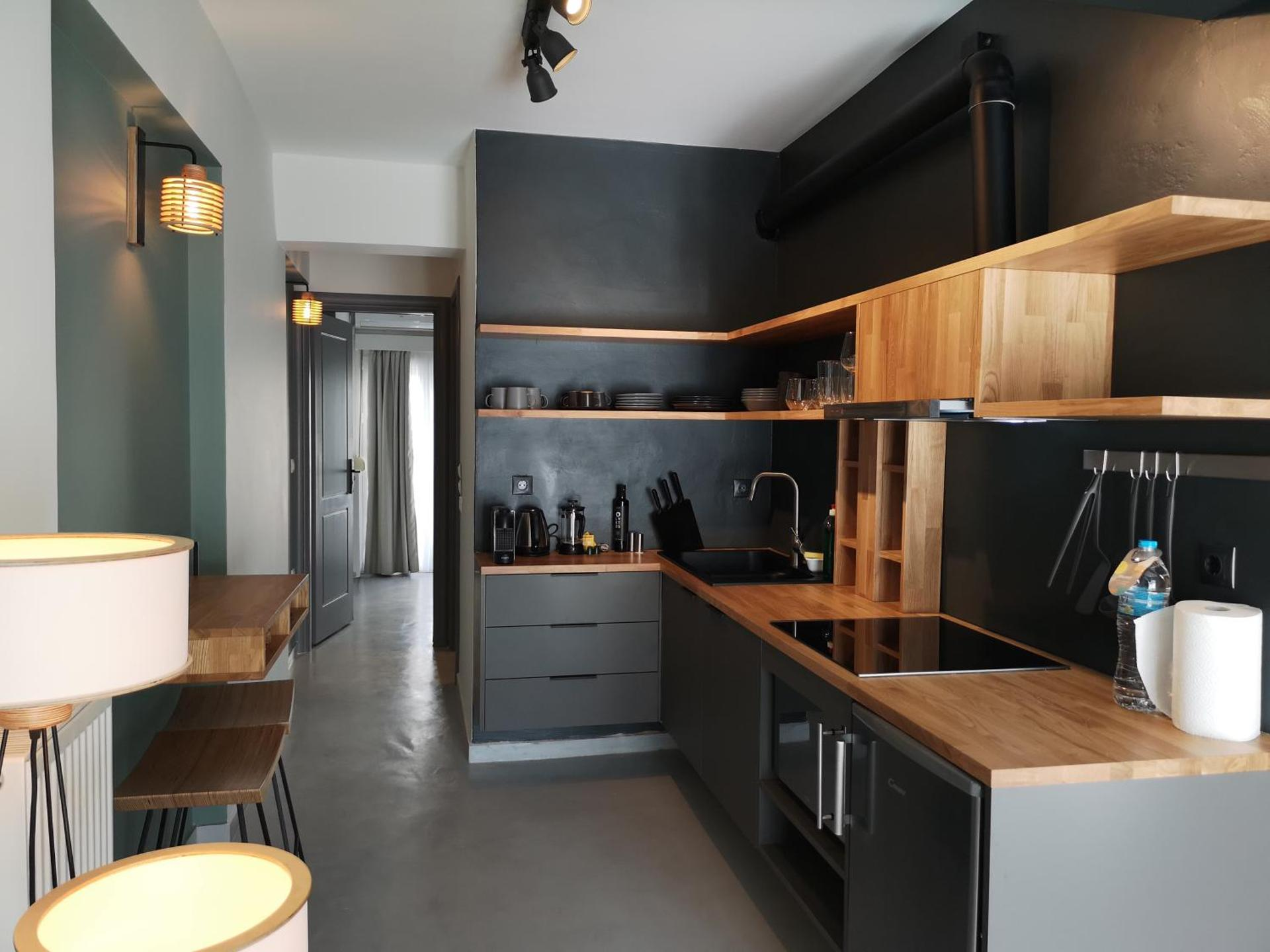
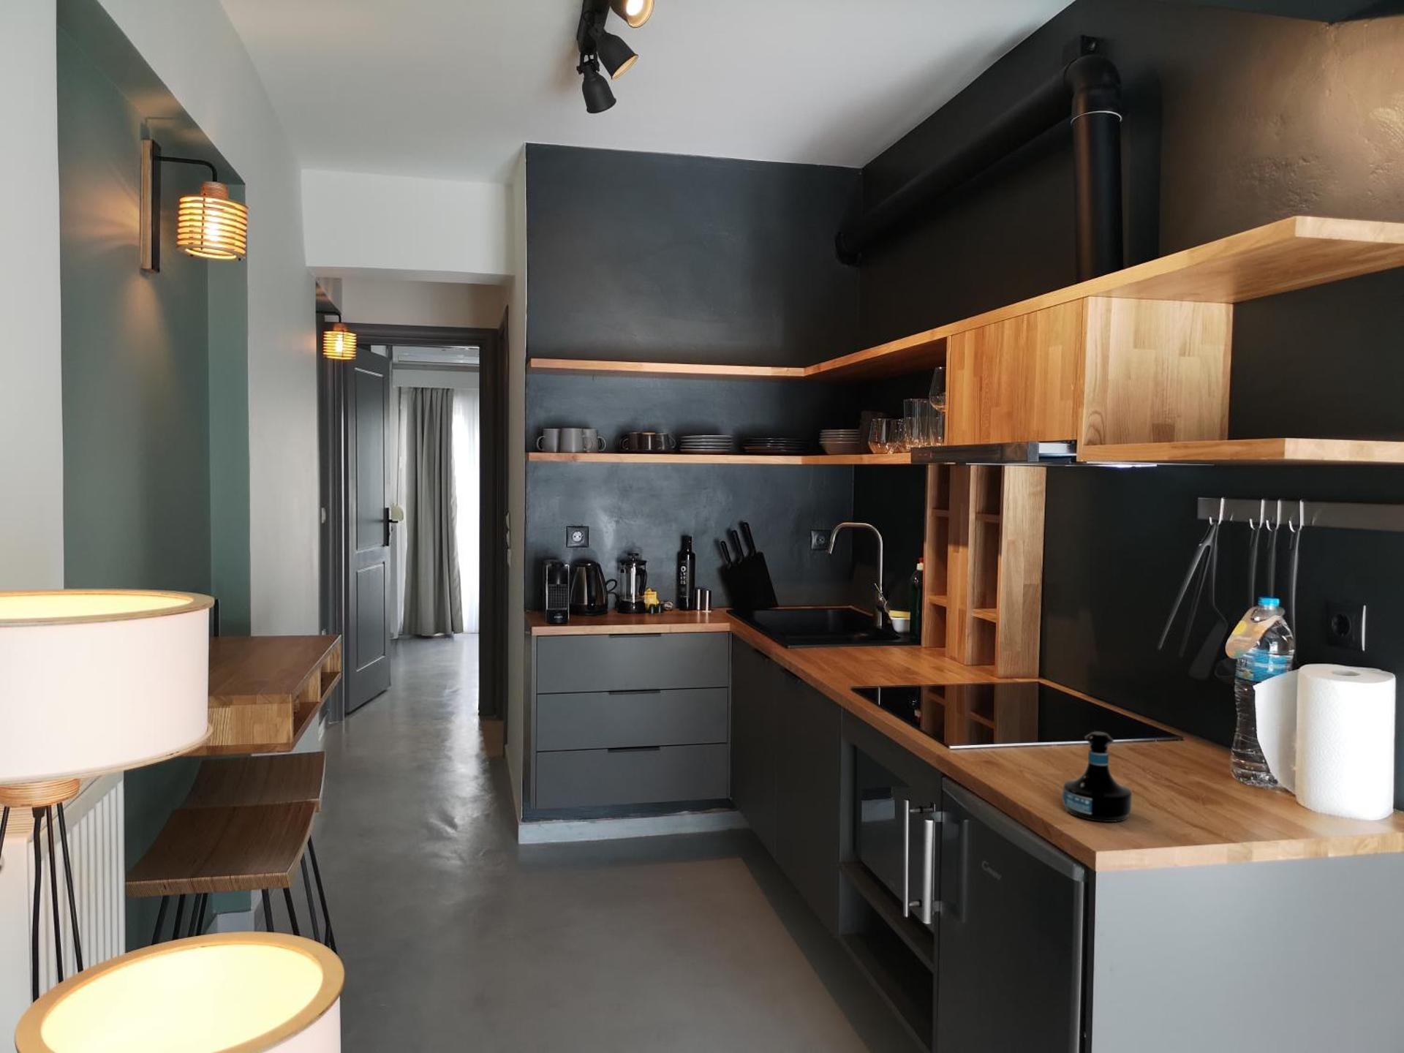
+ tequila bottle [1061,730,1133,823]
